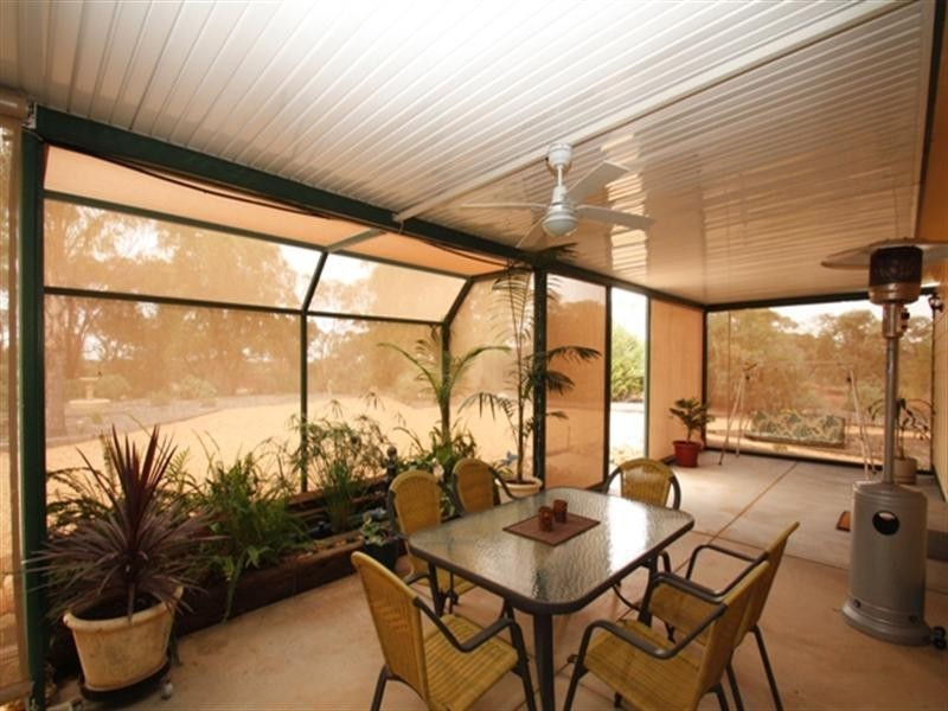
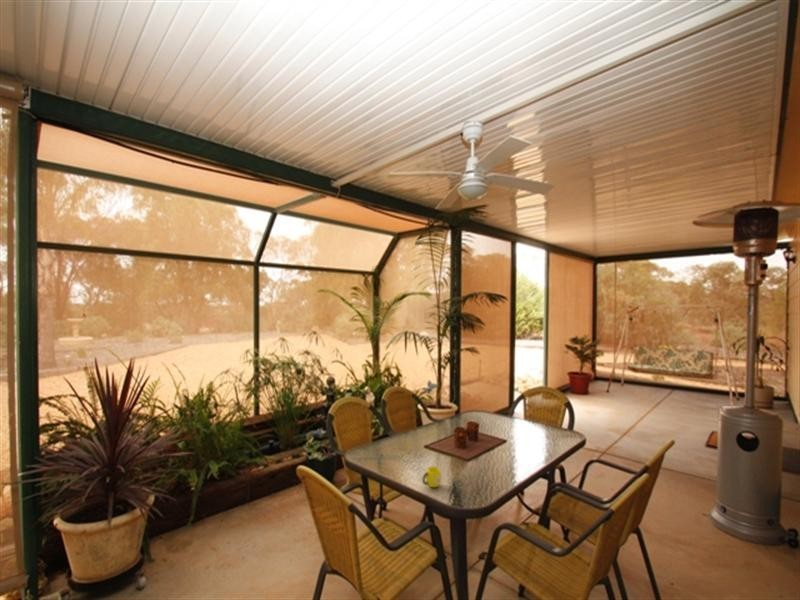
+ cup [421,465,443,488]
